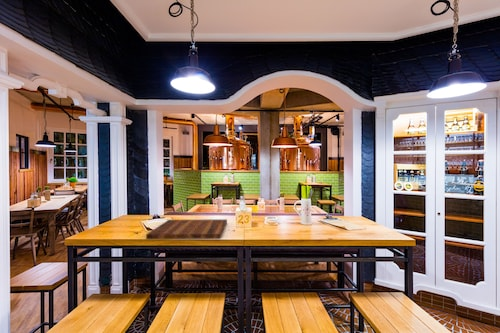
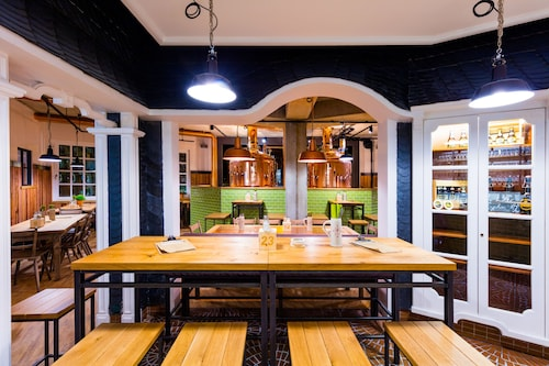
- cutting board [145,218,228,240]
